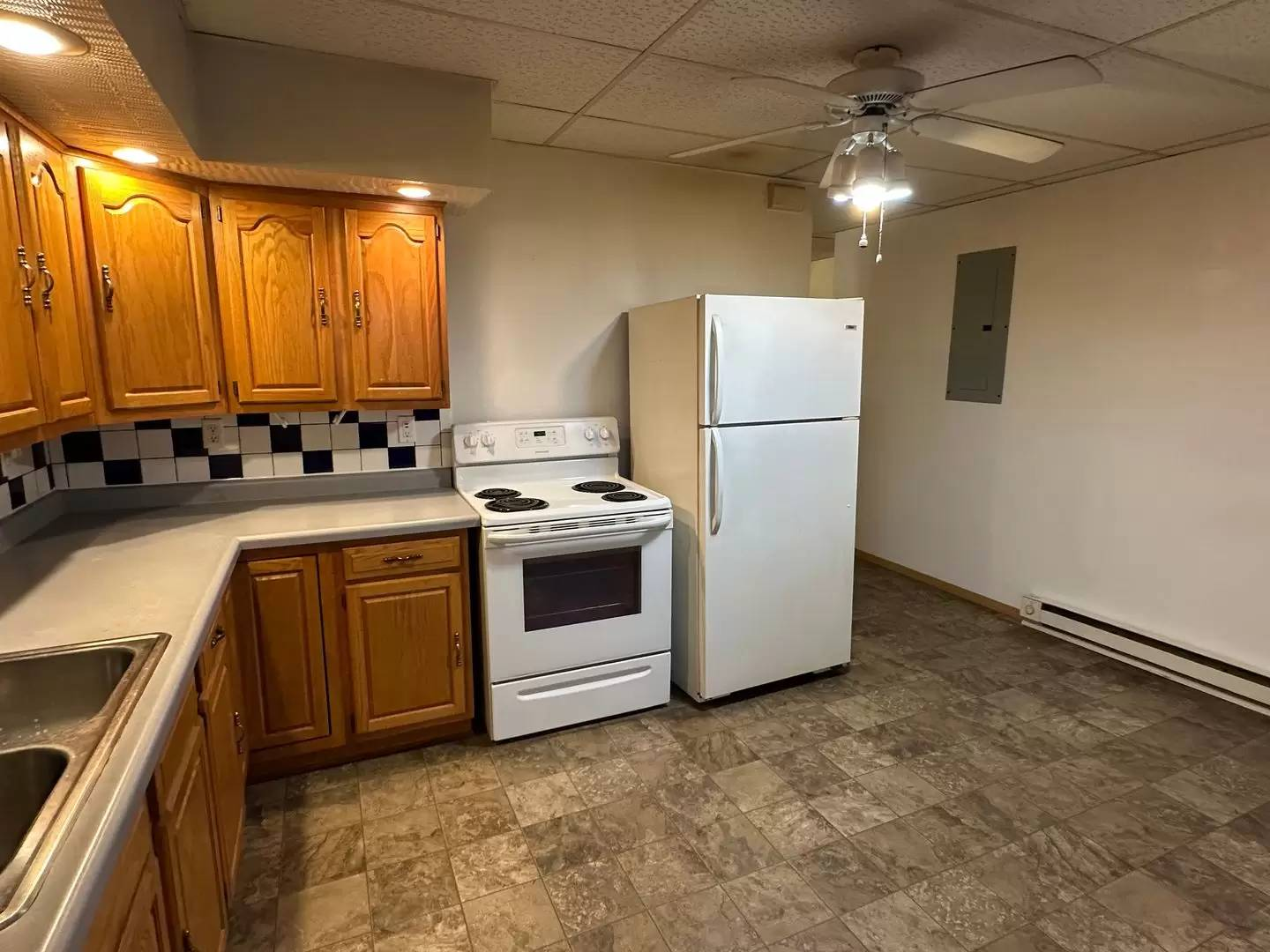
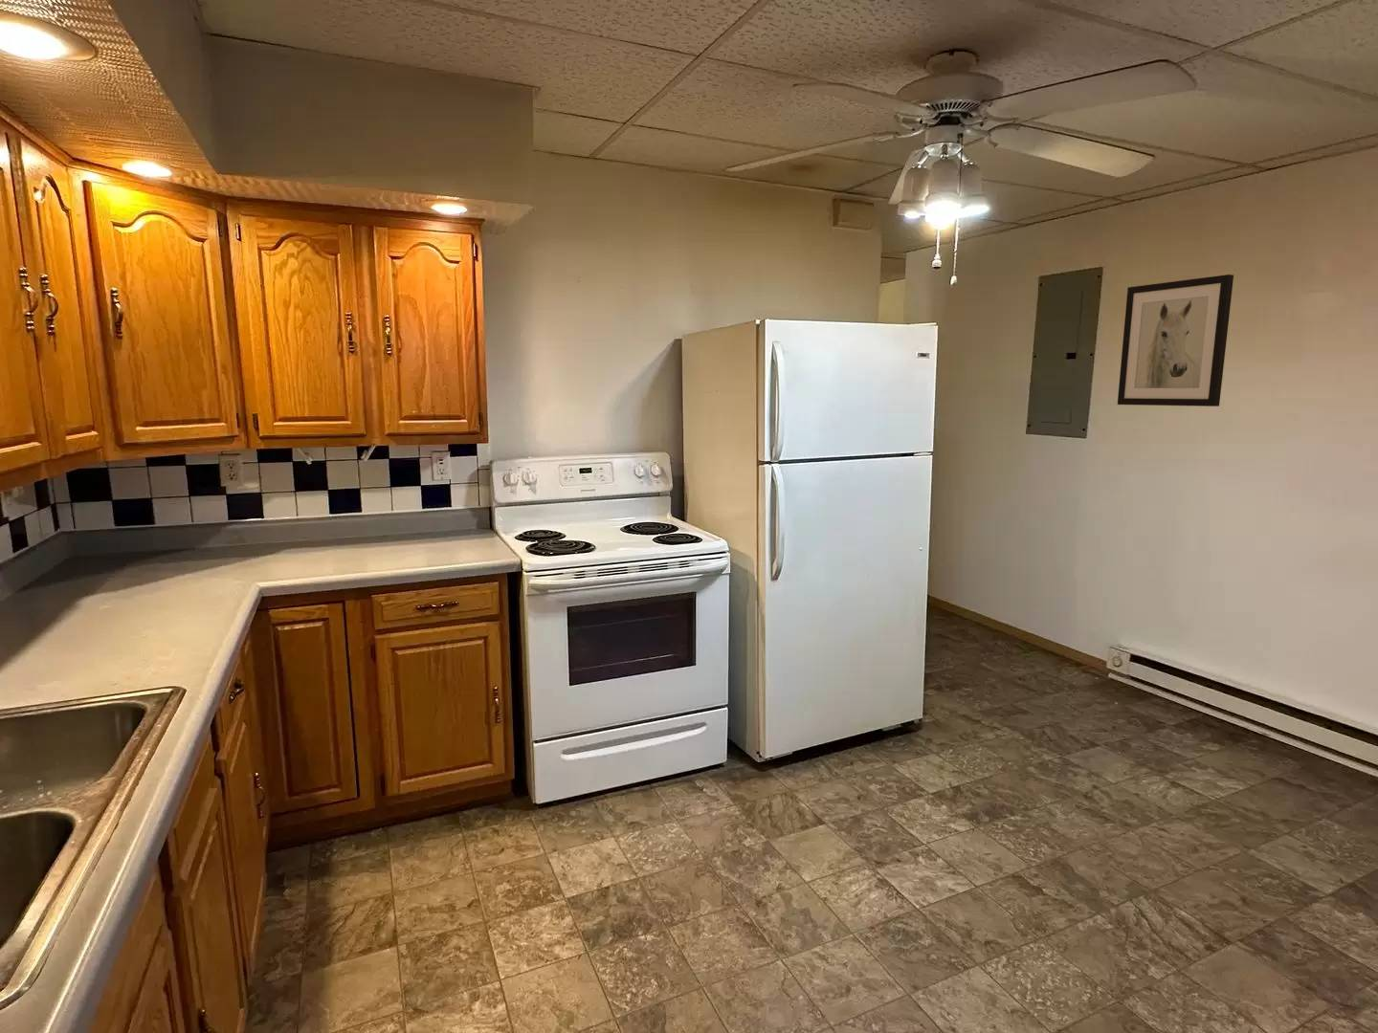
+ wall art [1117,273,1235,408]
